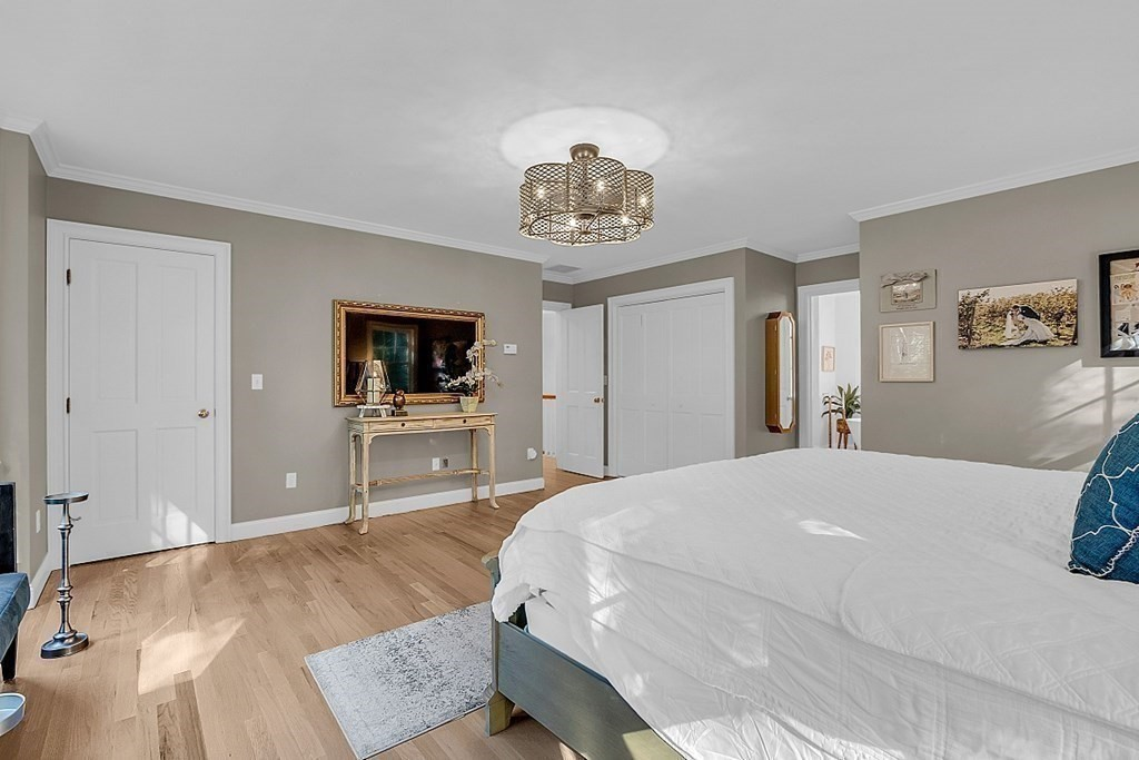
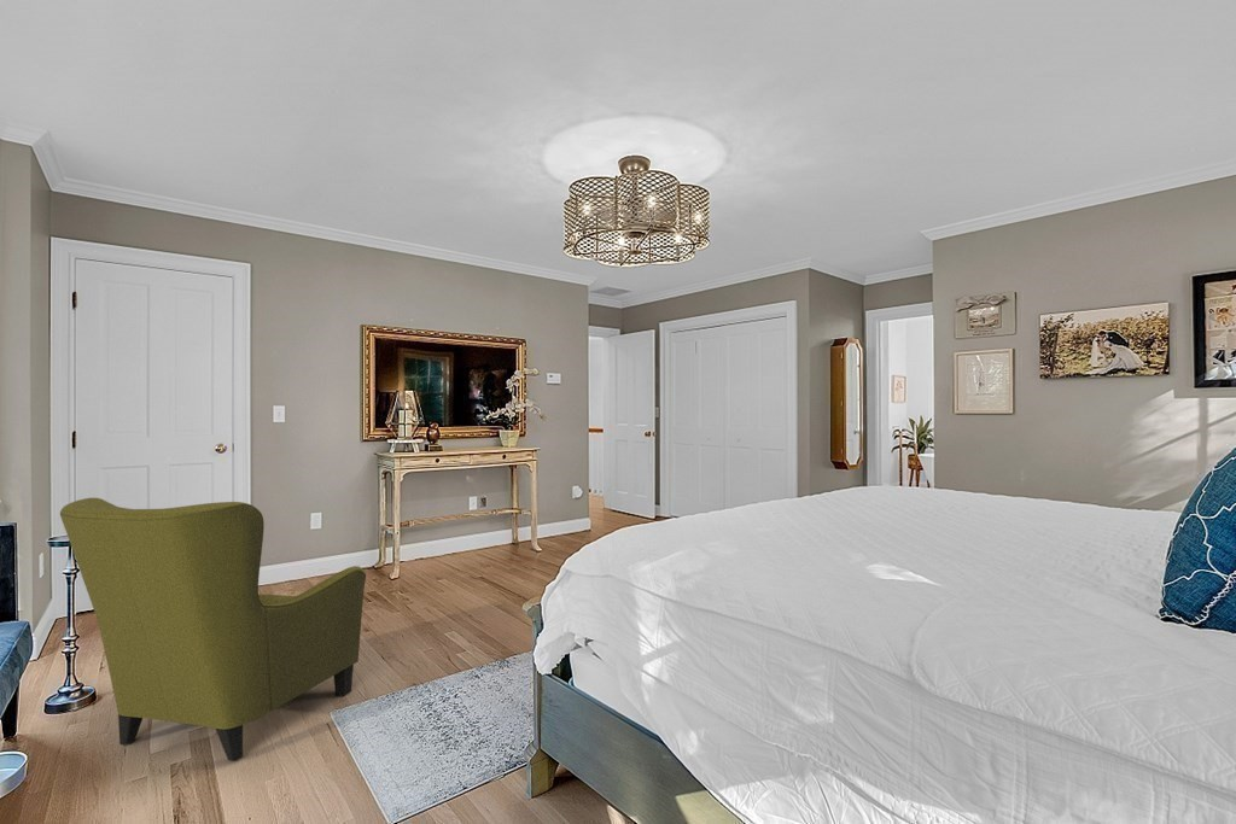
+ armchair [59,497,367,762]
